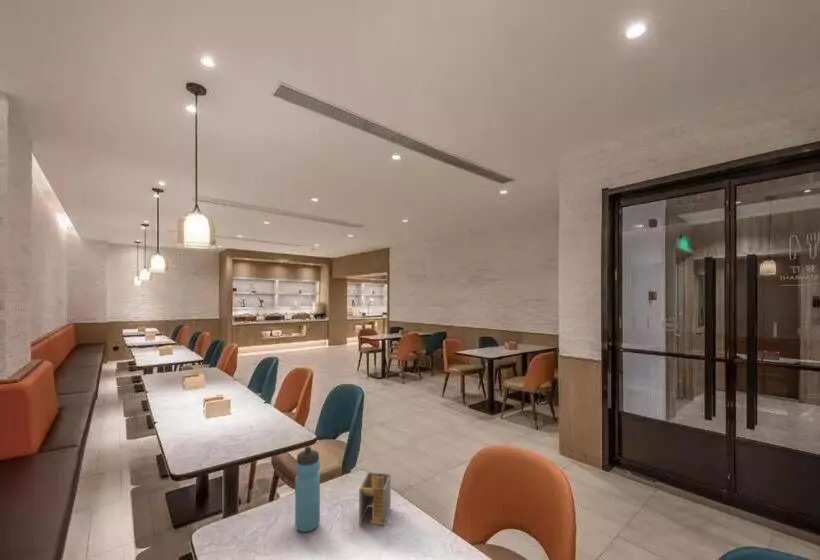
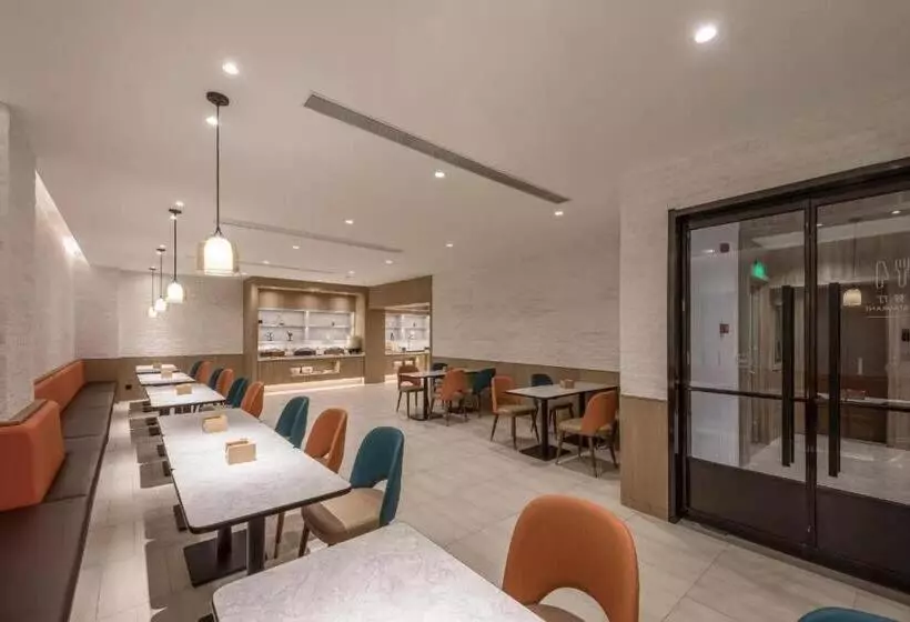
- water bottle [294,445,321,533]
- napkin holder [358,471,392,527]
